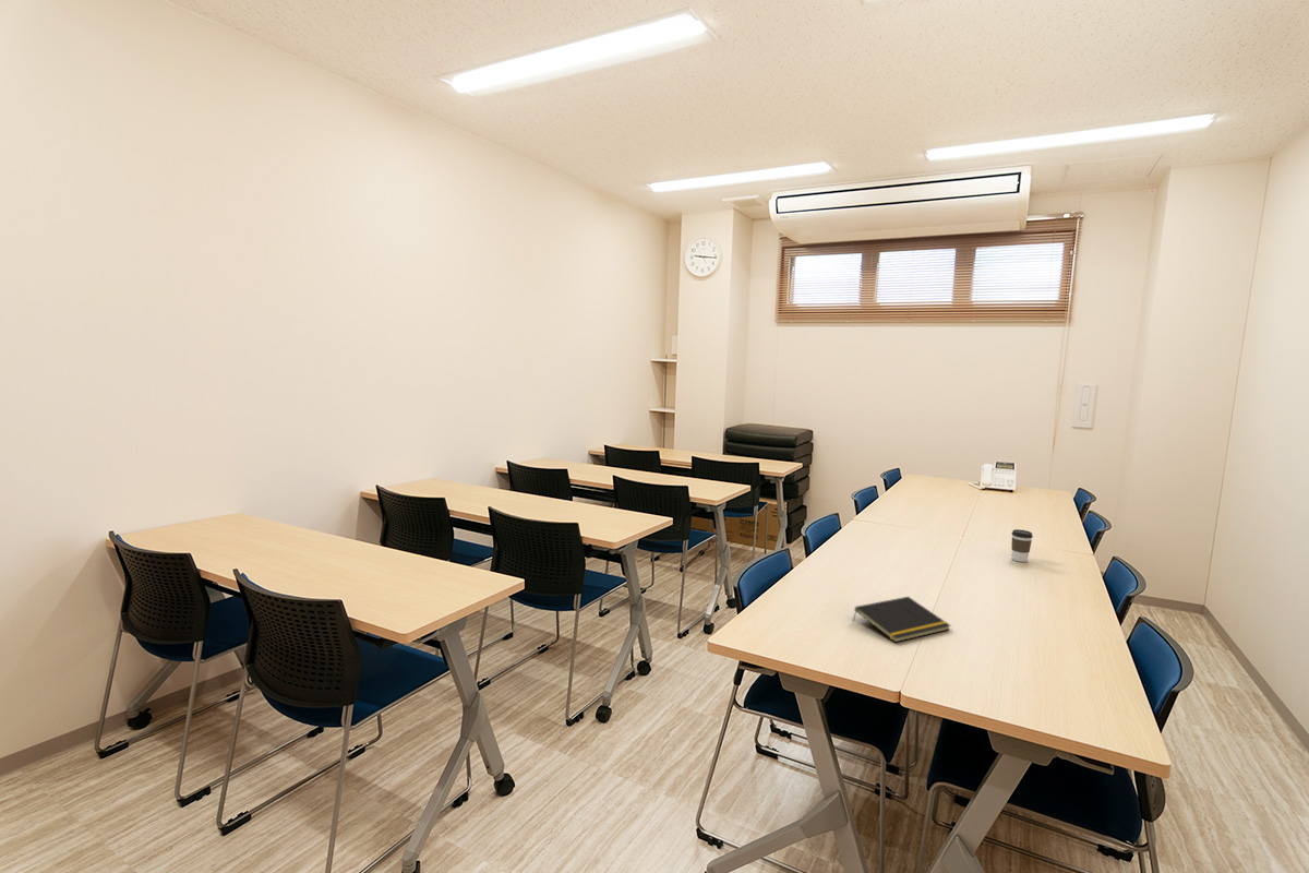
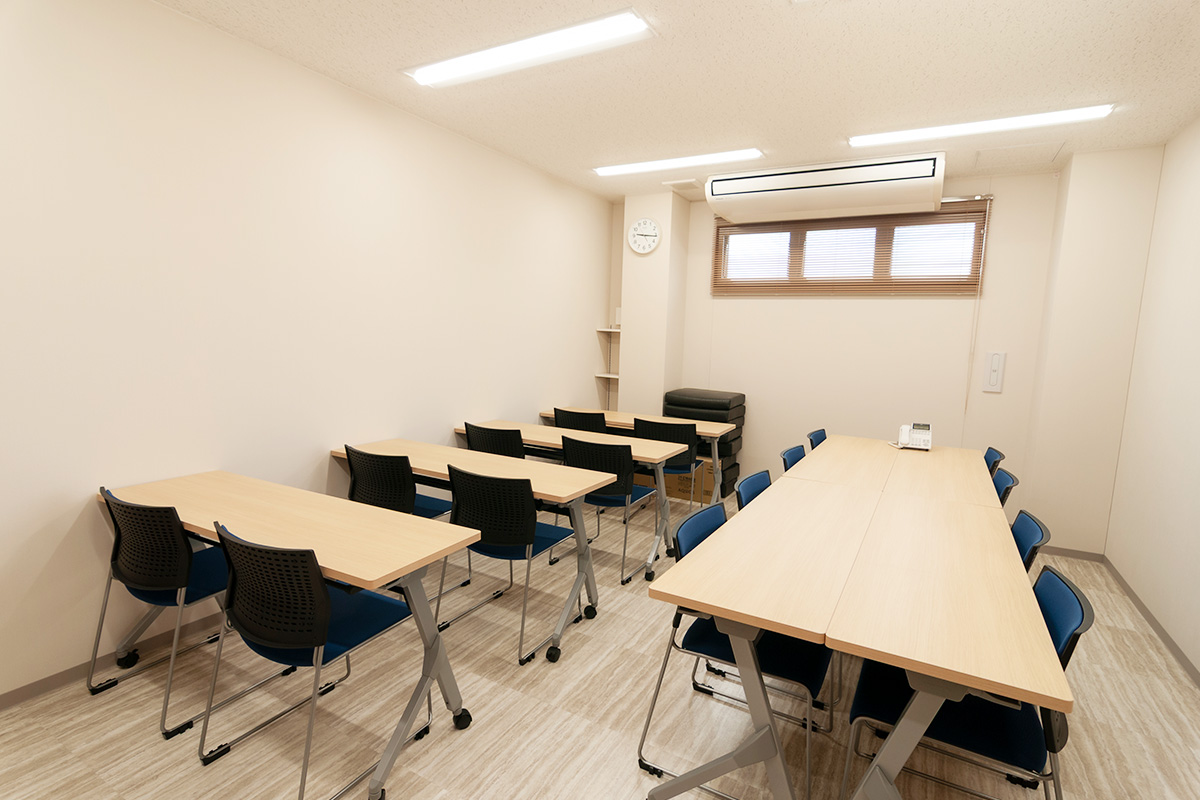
- coffee cup [1010,528,1034,563]
- notepad [852,596,952,643]
